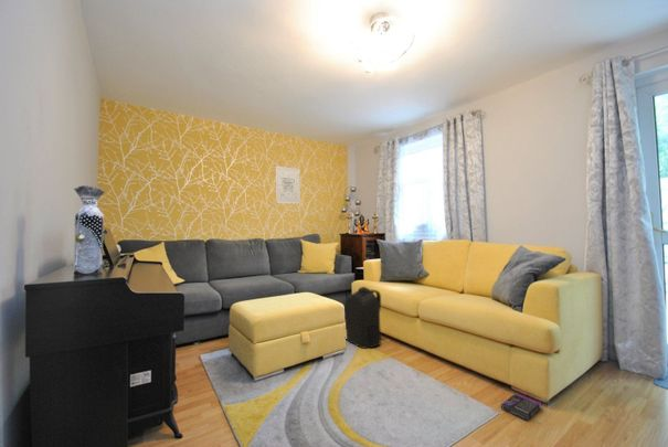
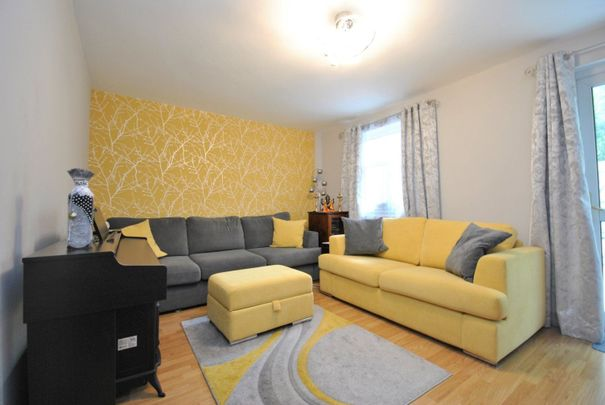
- wall art [275,166,301,205]
- backpack [343,286,386,350]
- box [500,392,543,422]
